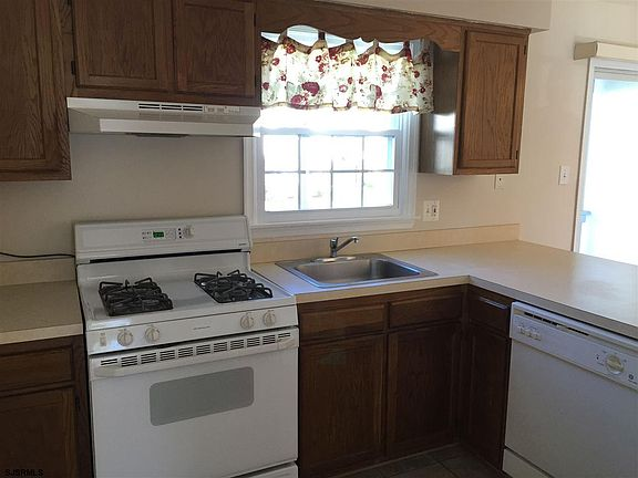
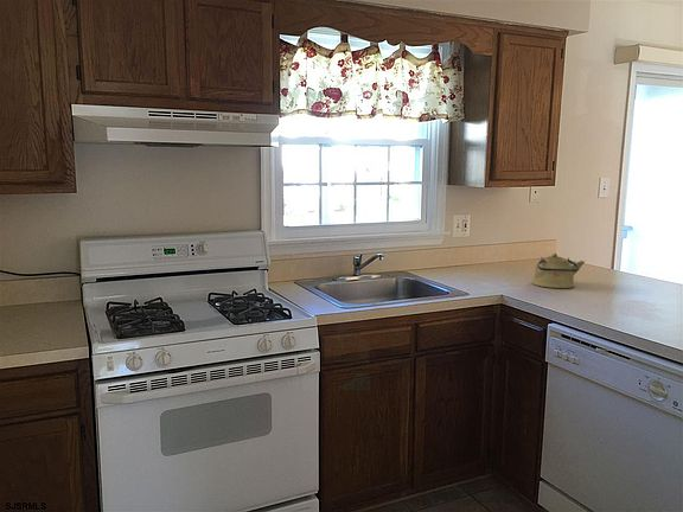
+ kettle [531,251,586,289]
